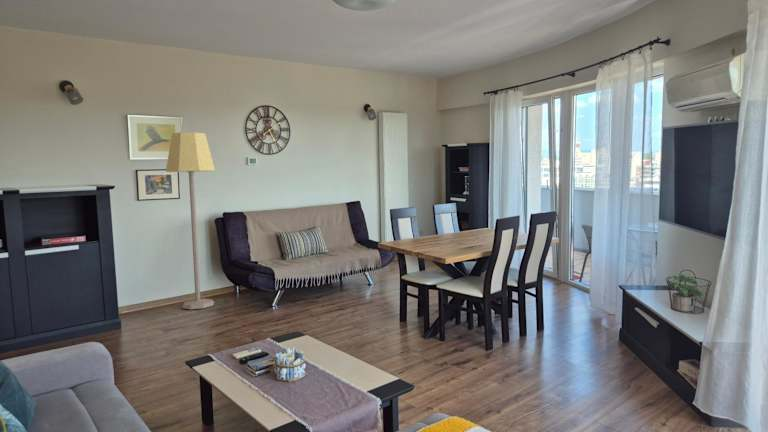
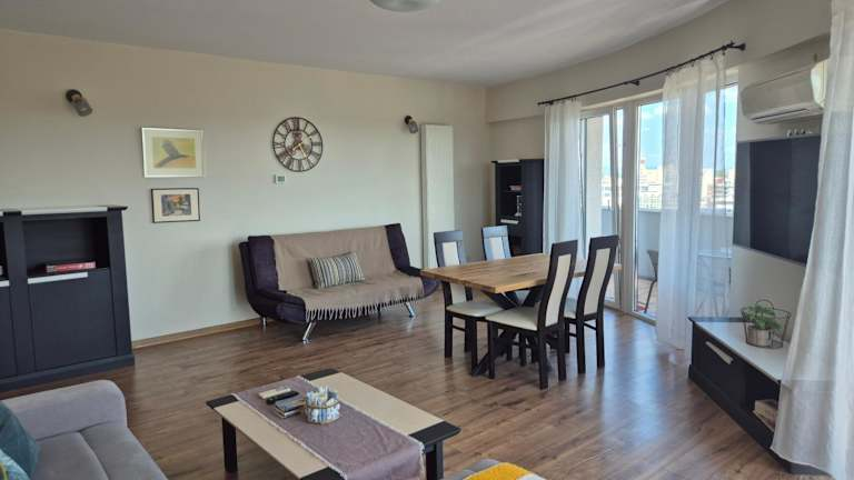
- lamp [165,132,216,310]
